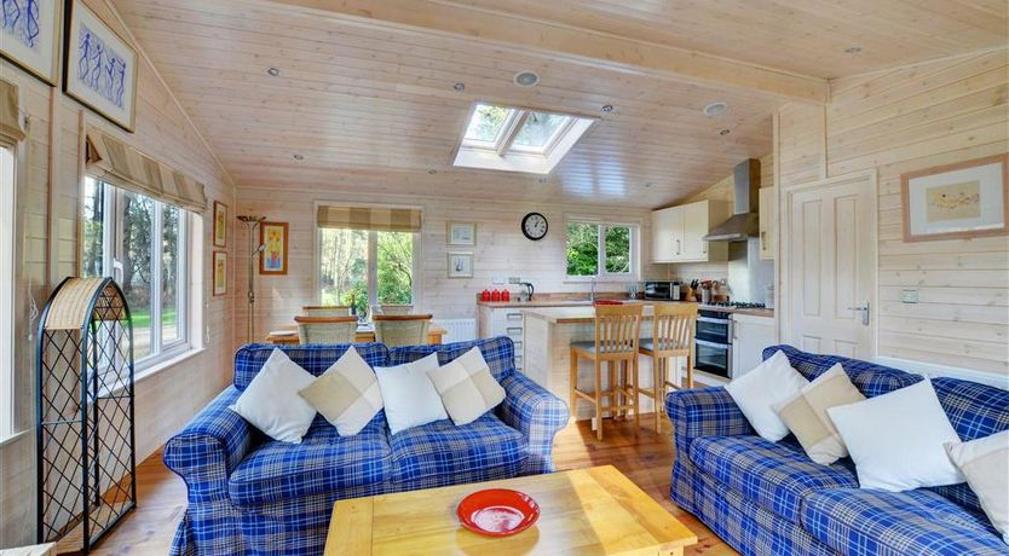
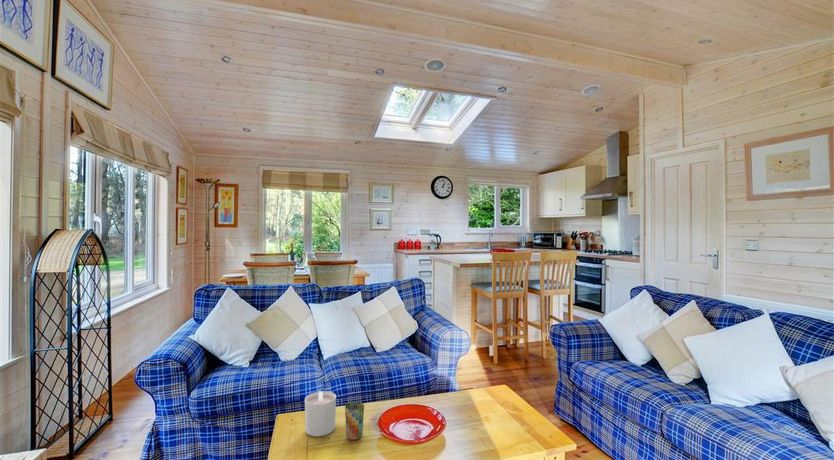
+ cup [344,401,365,441]
+ candle [304,390,337,437]
